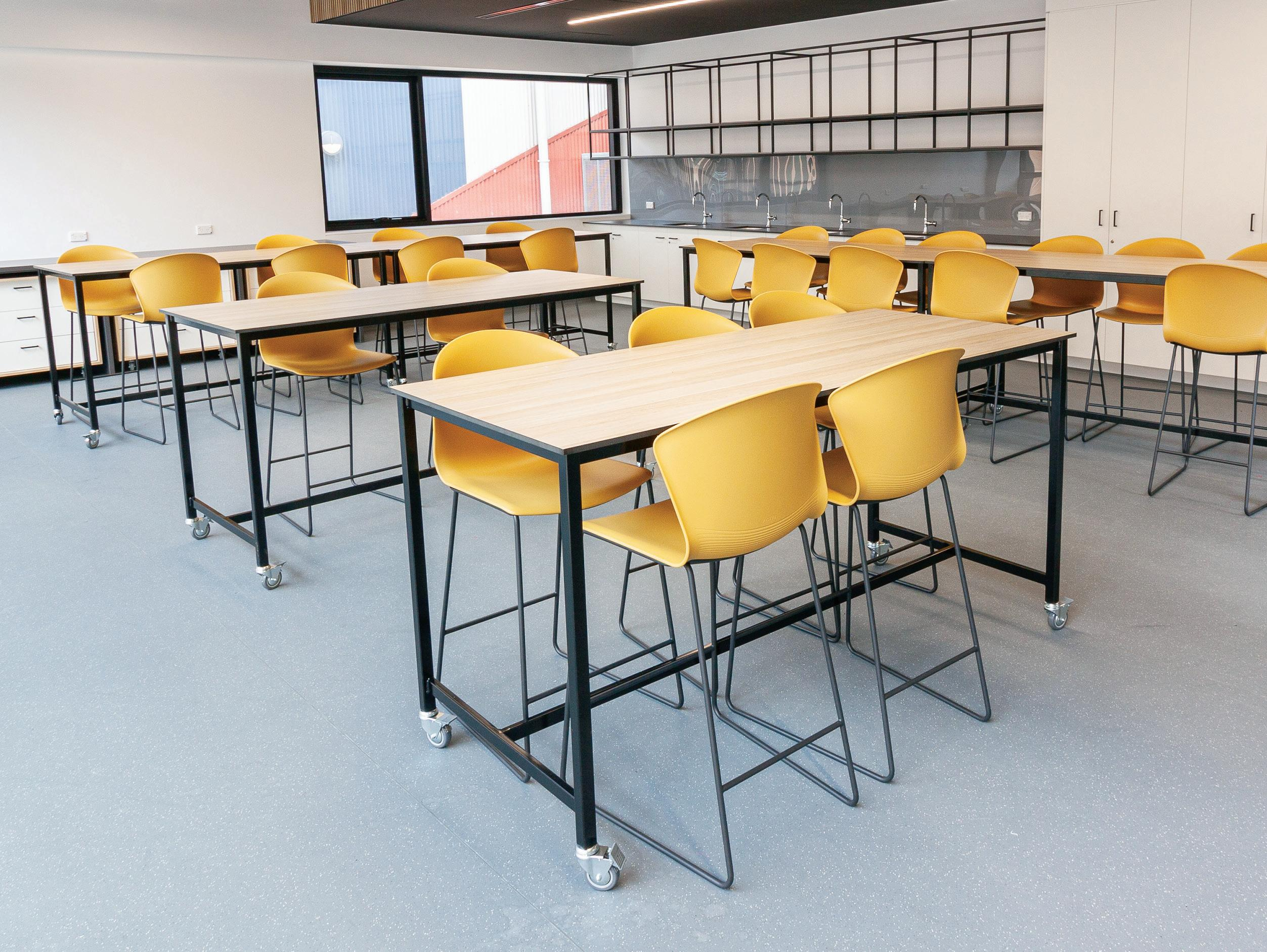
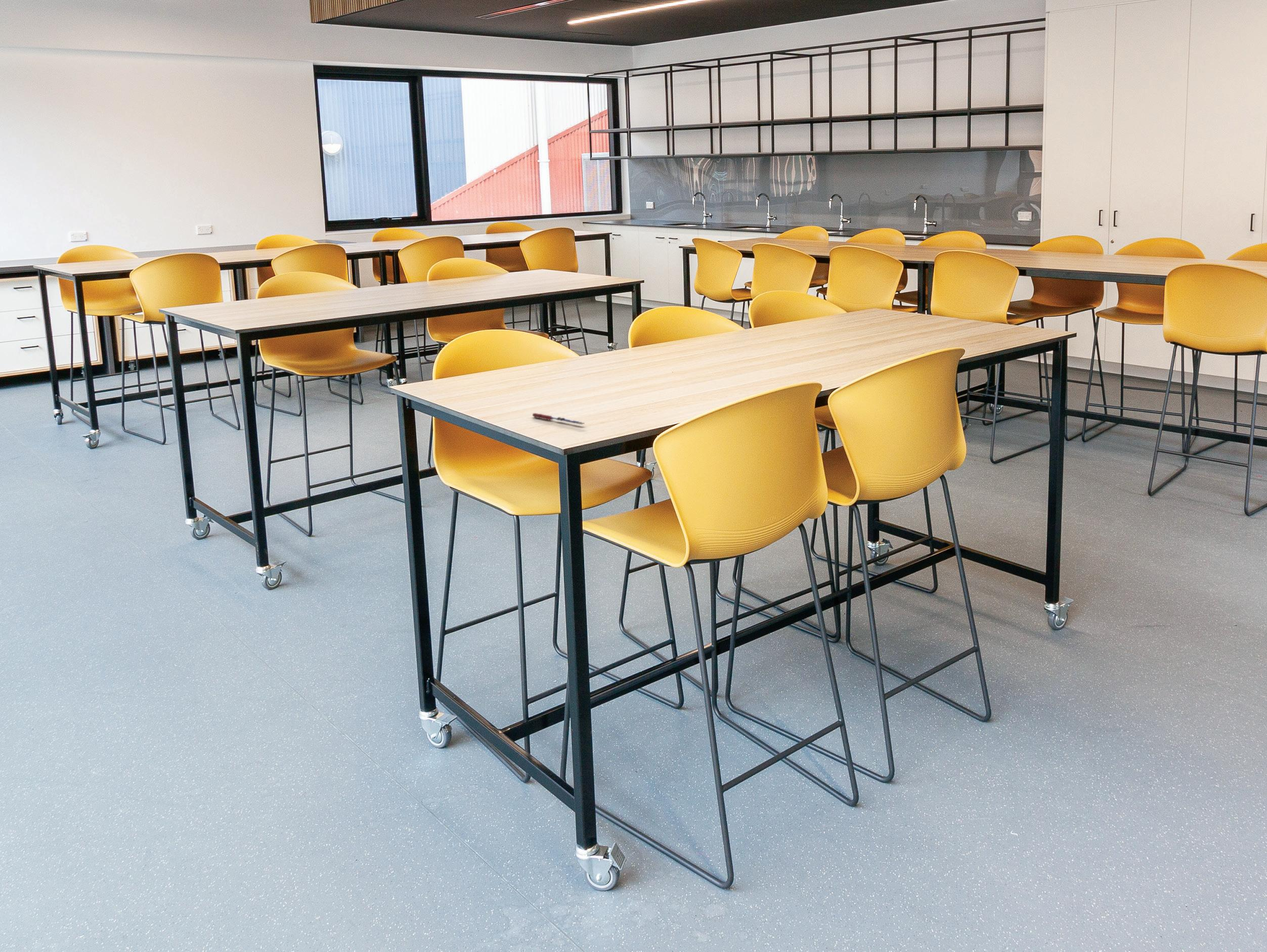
+ pen [532,413,585,425]
